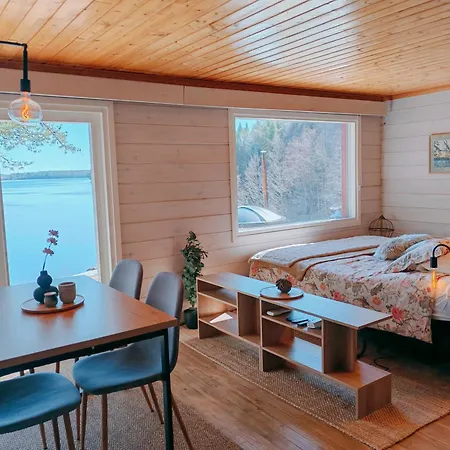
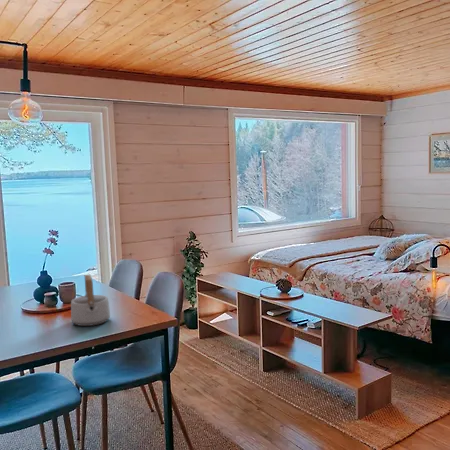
+ teapot [70,274,111,327]
